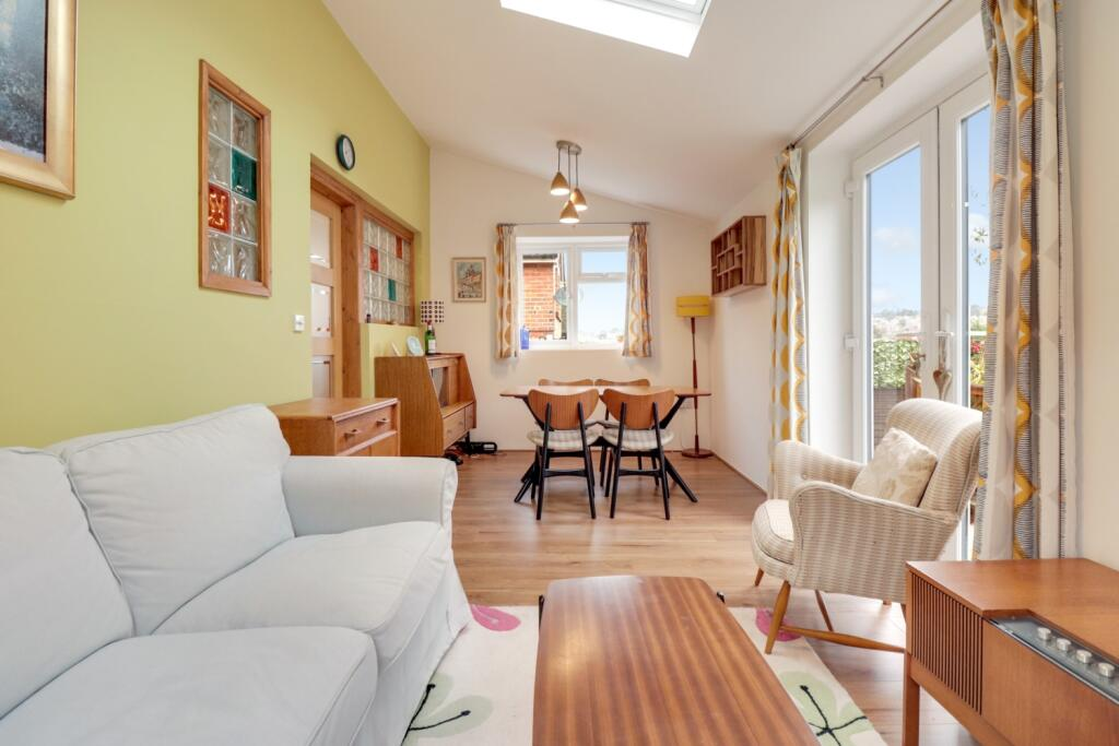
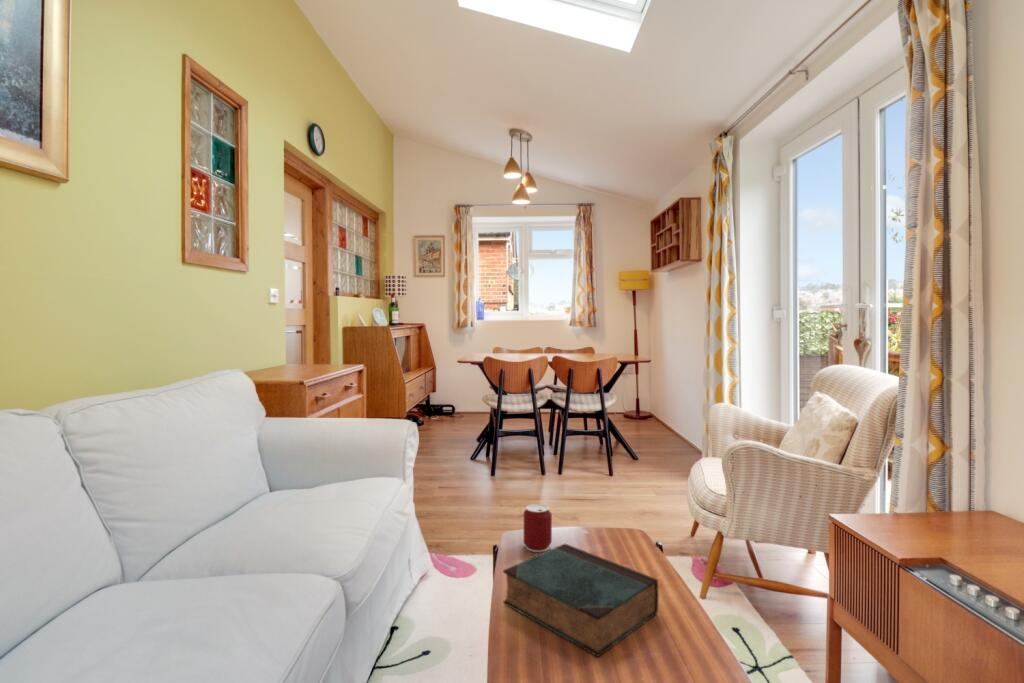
+ book [502,543,660,658]
+ can [523,503,553,553]
